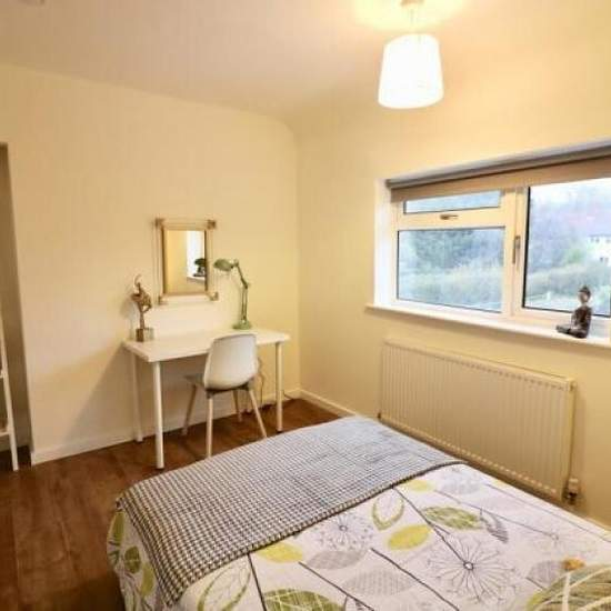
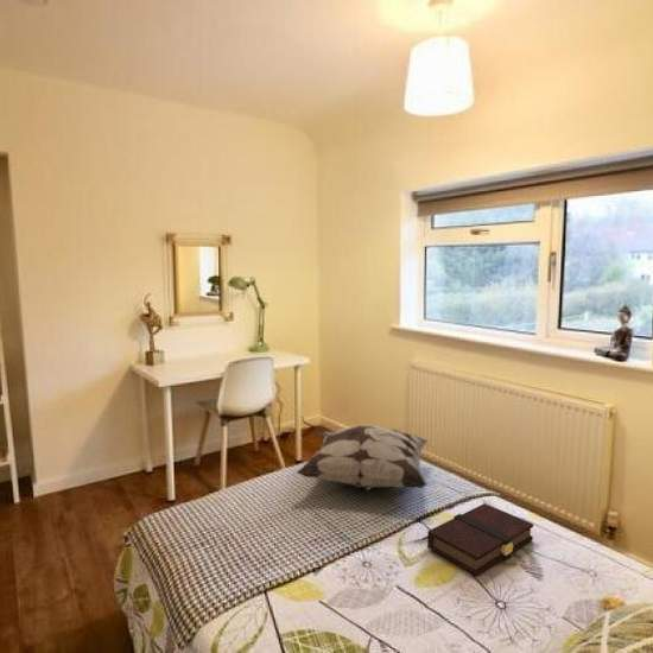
+ book [426,502,534,577]
+ decorative pillow [296,424,430,492]
